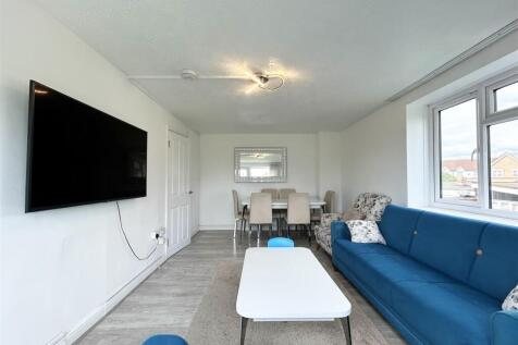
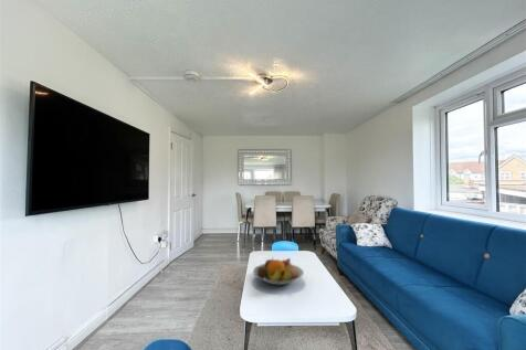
+ fruit bowl [252,257,305,286]
